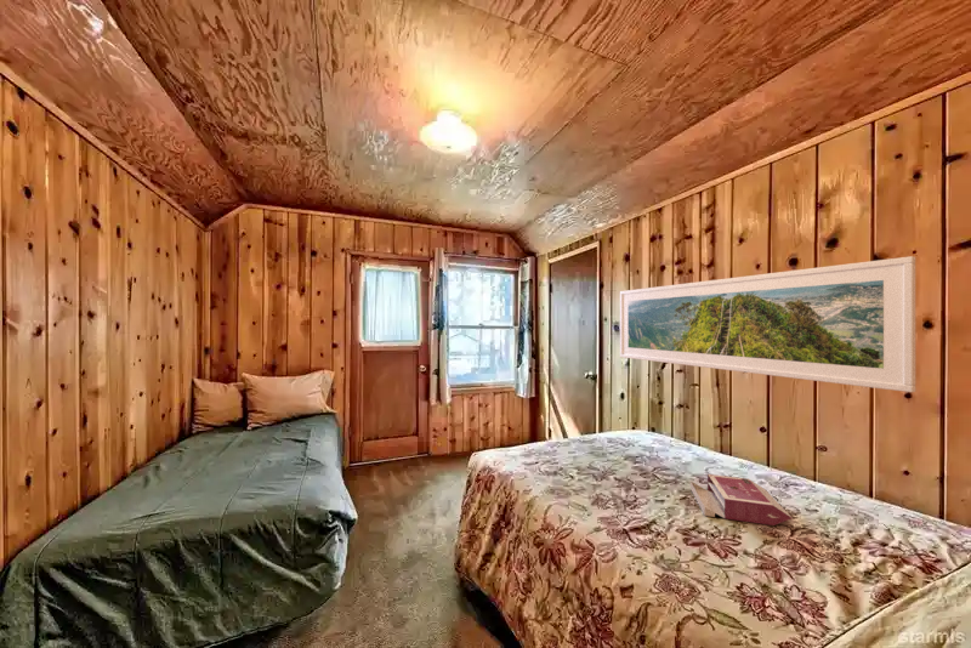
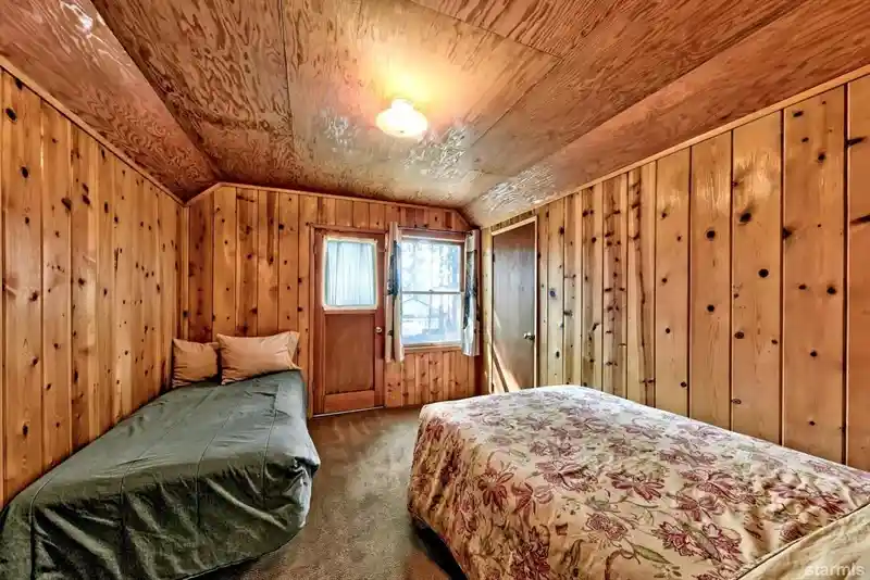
- book [689,473,793,527]
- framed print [619,255,916,393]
